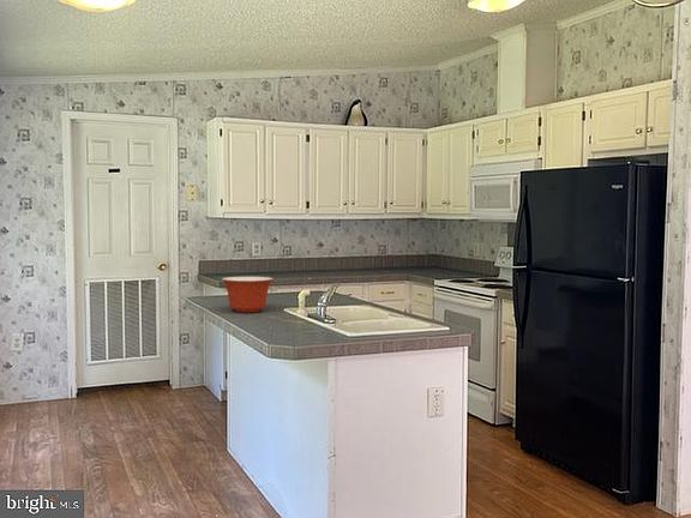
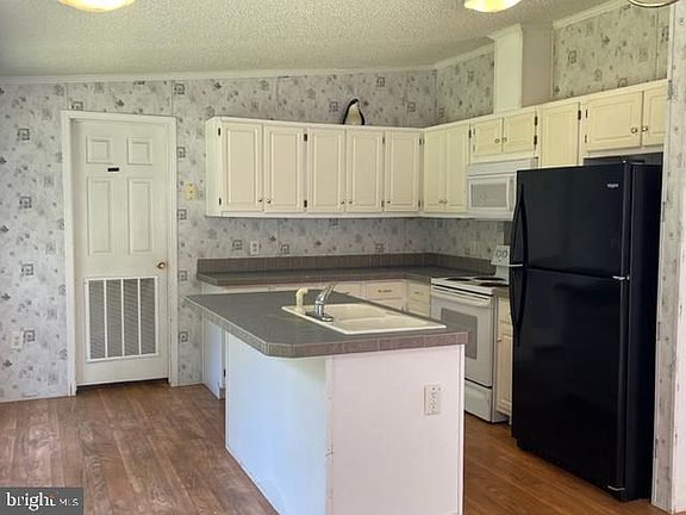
- mixing bowl [221,276,275,314]
